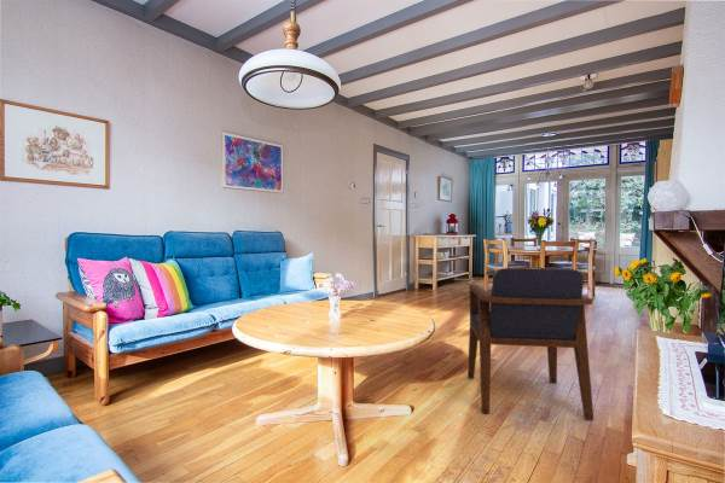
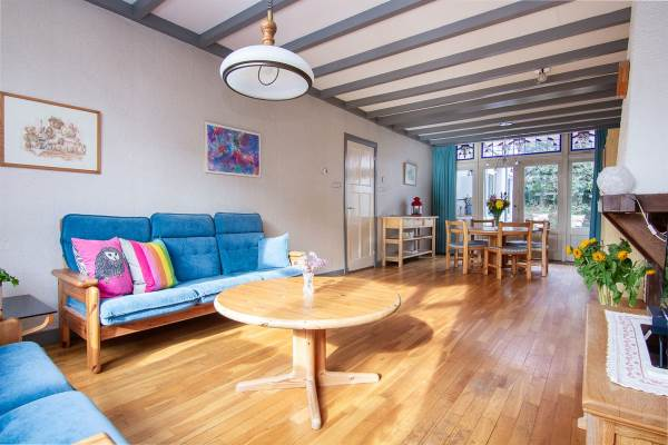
- armchair [466,267,594,421]
